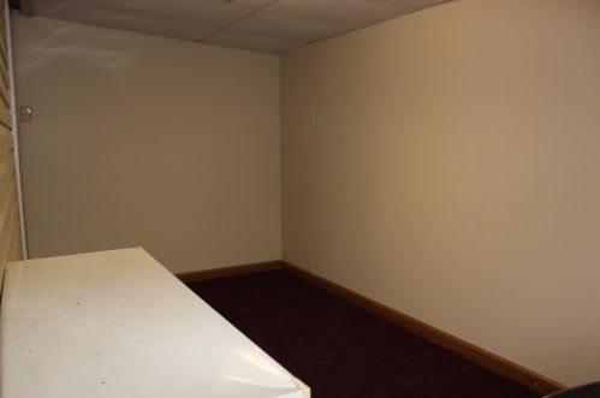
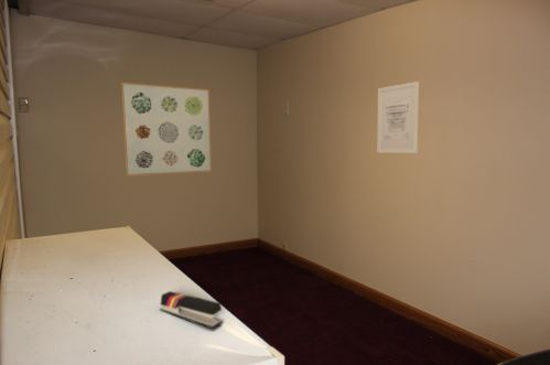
+ wall art [120,82,213,176]
+ wall art [376,80,420,154]
+ stapler [159,290,224,330]
